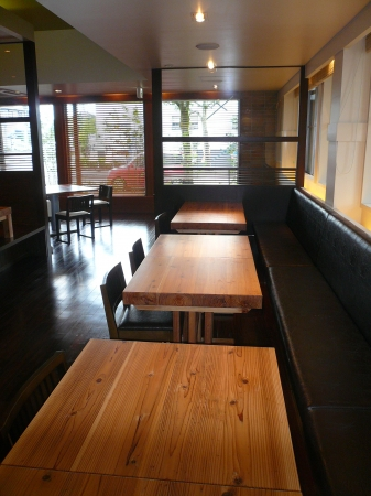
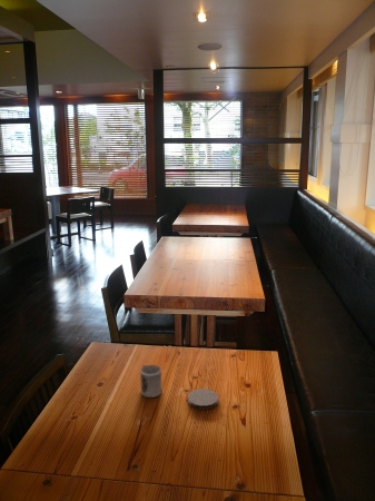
+ cup [139,364,162,399]
+ coaster [187,387,219,411]
